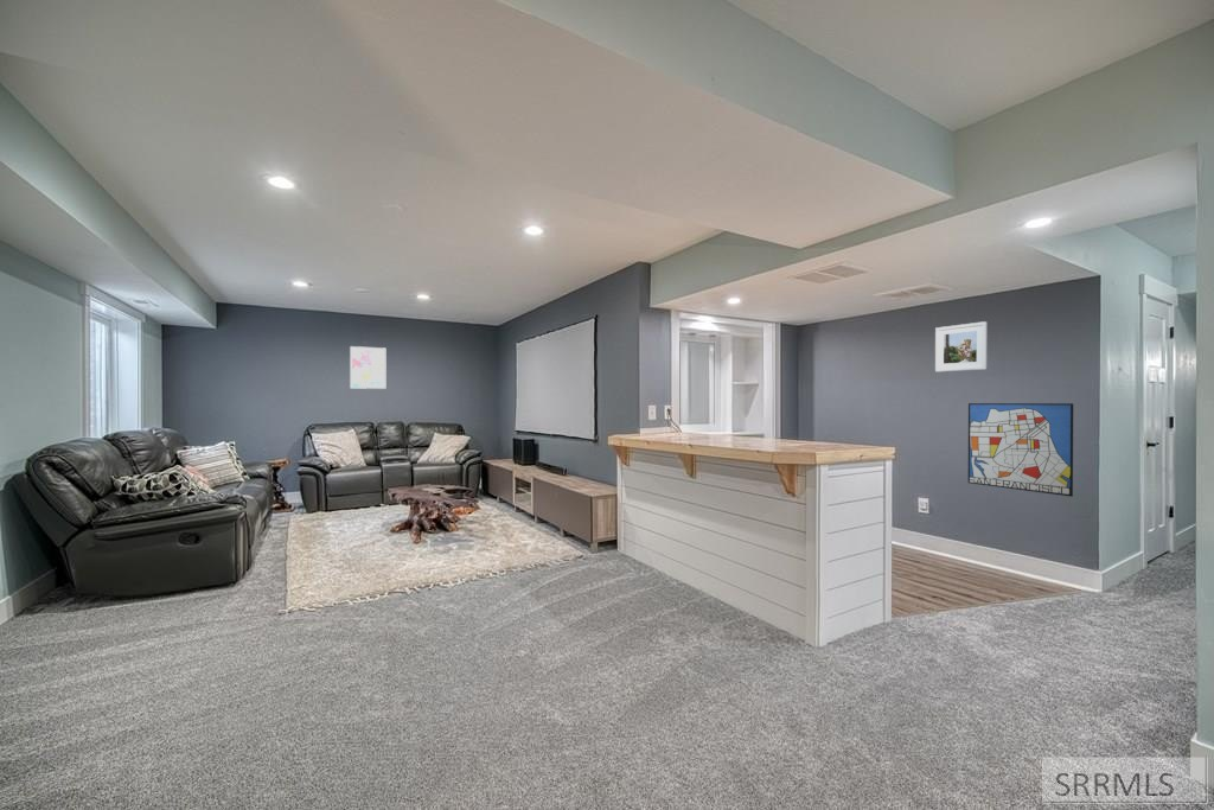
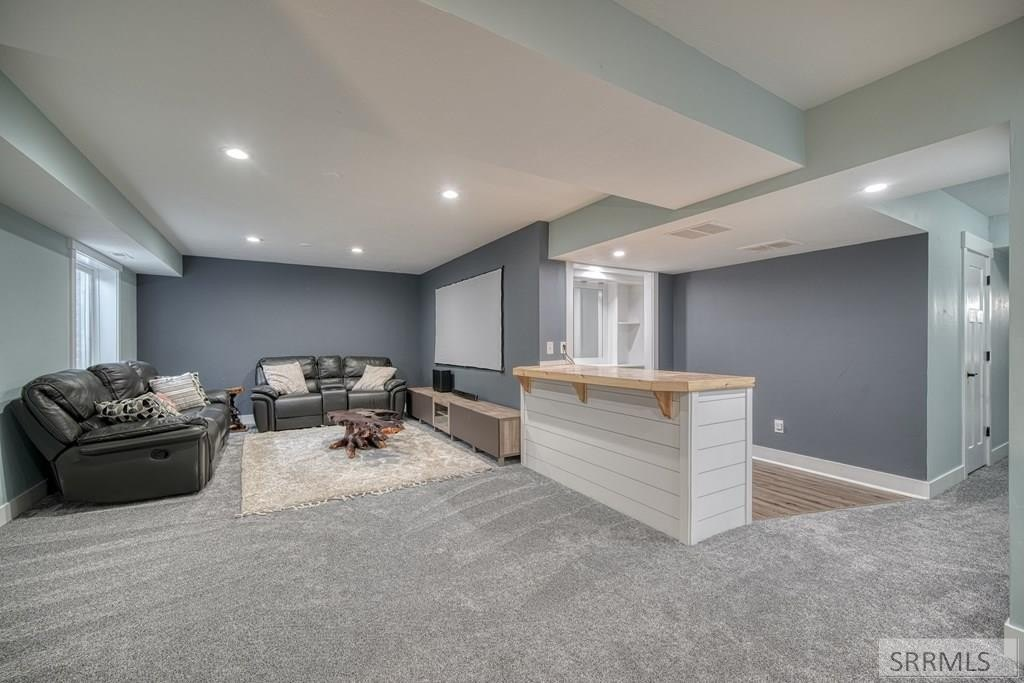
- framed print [934,320,988,372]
- wall art [967,402,1074,498]
- wall art [349,345,386,390]
